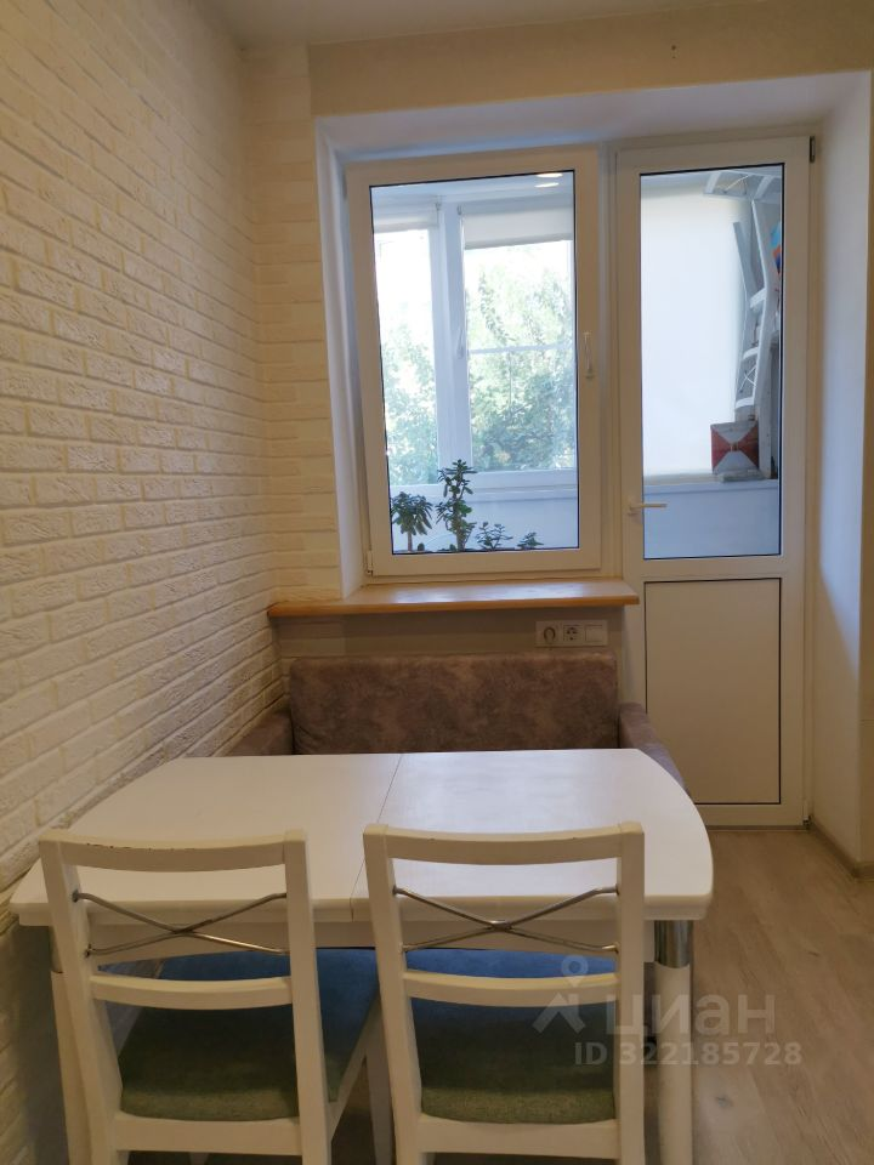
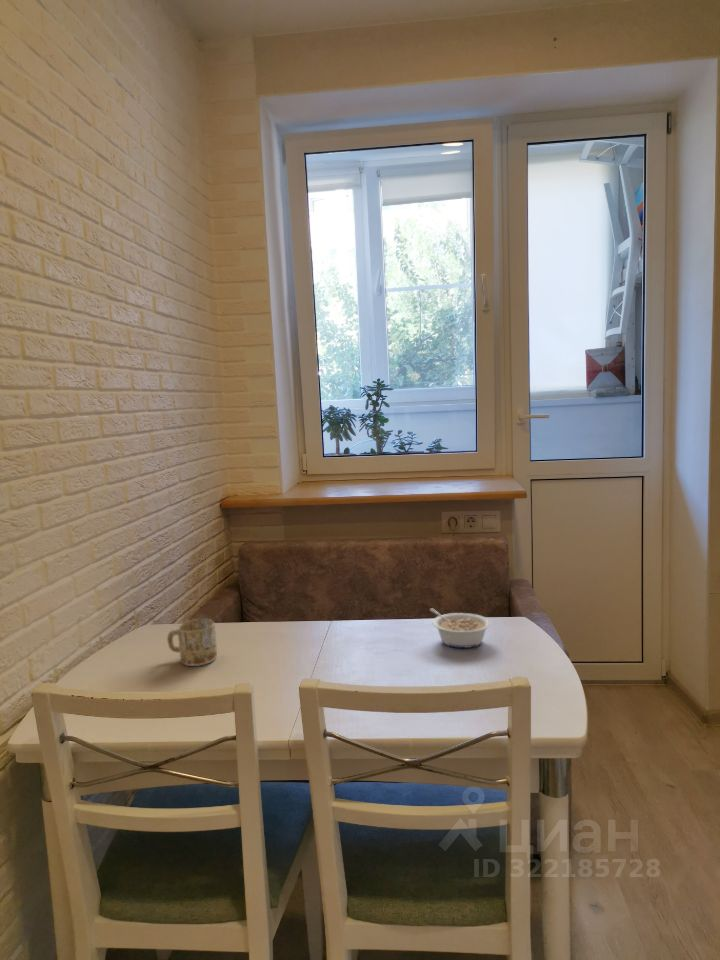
+ mug [166,618,218,667]
+ legume [429,608,492,649]
